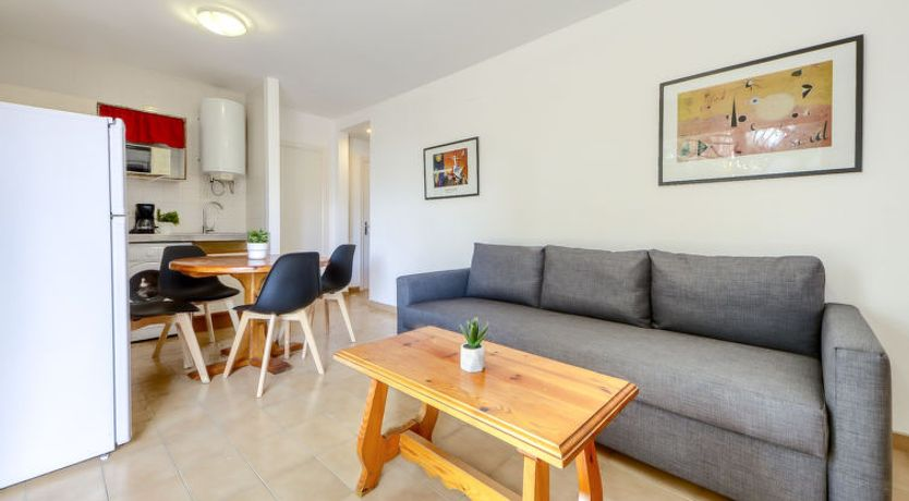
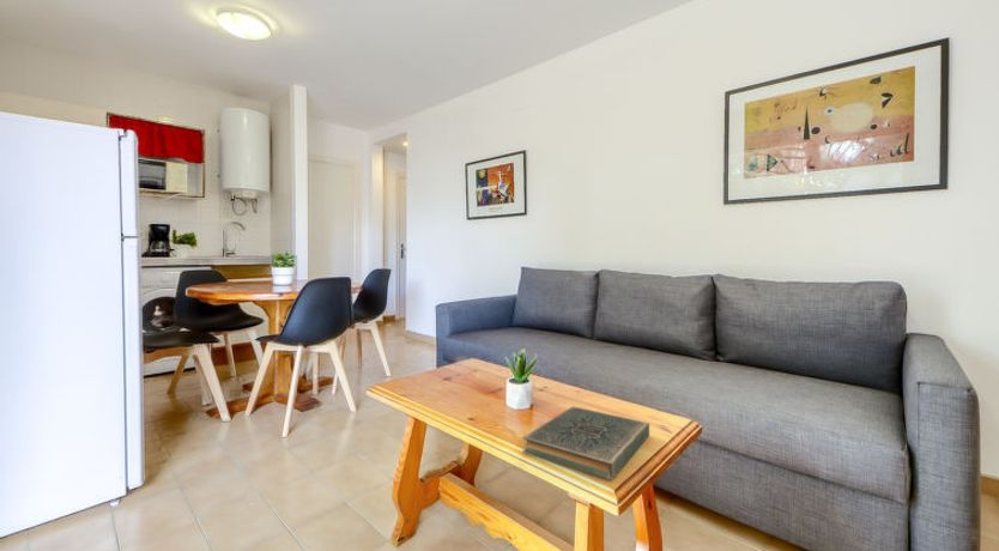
+ book [521,405,650,482]
